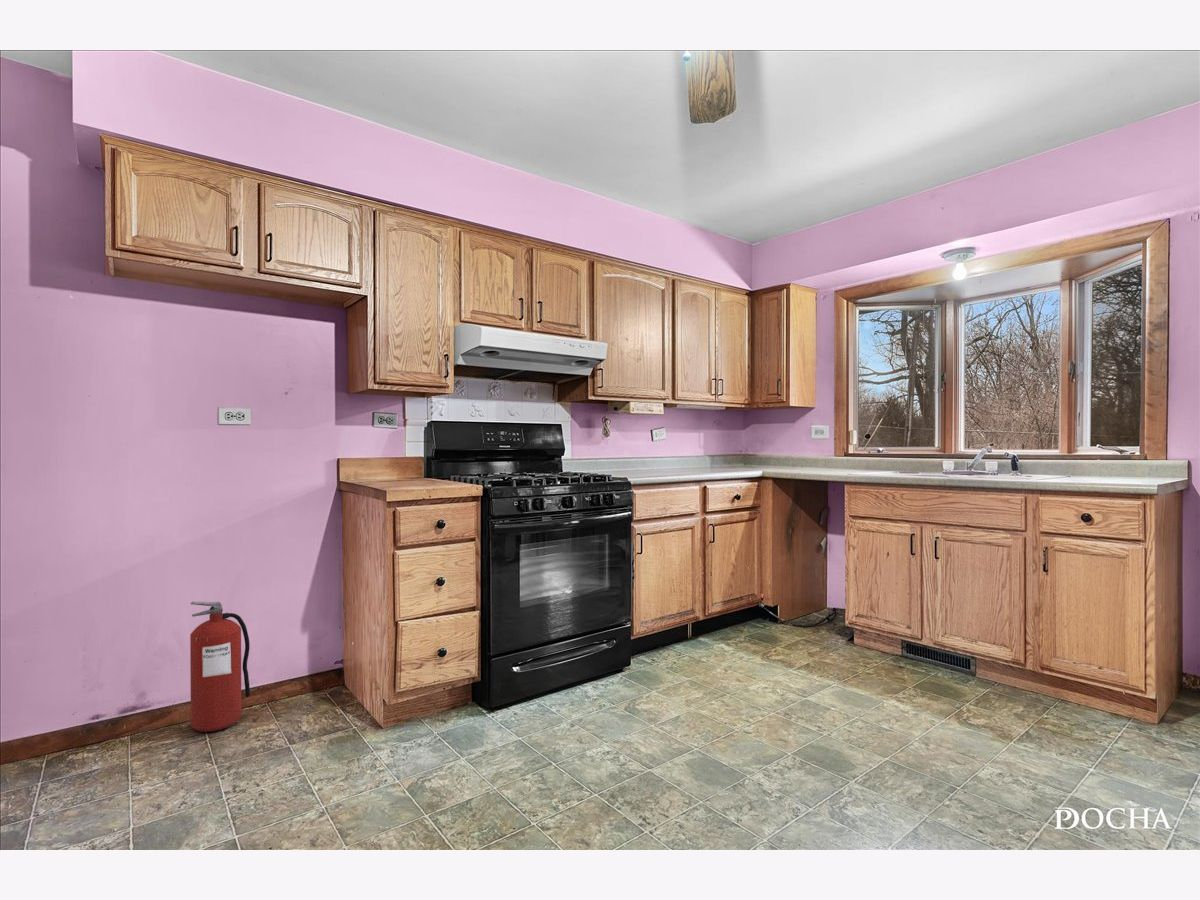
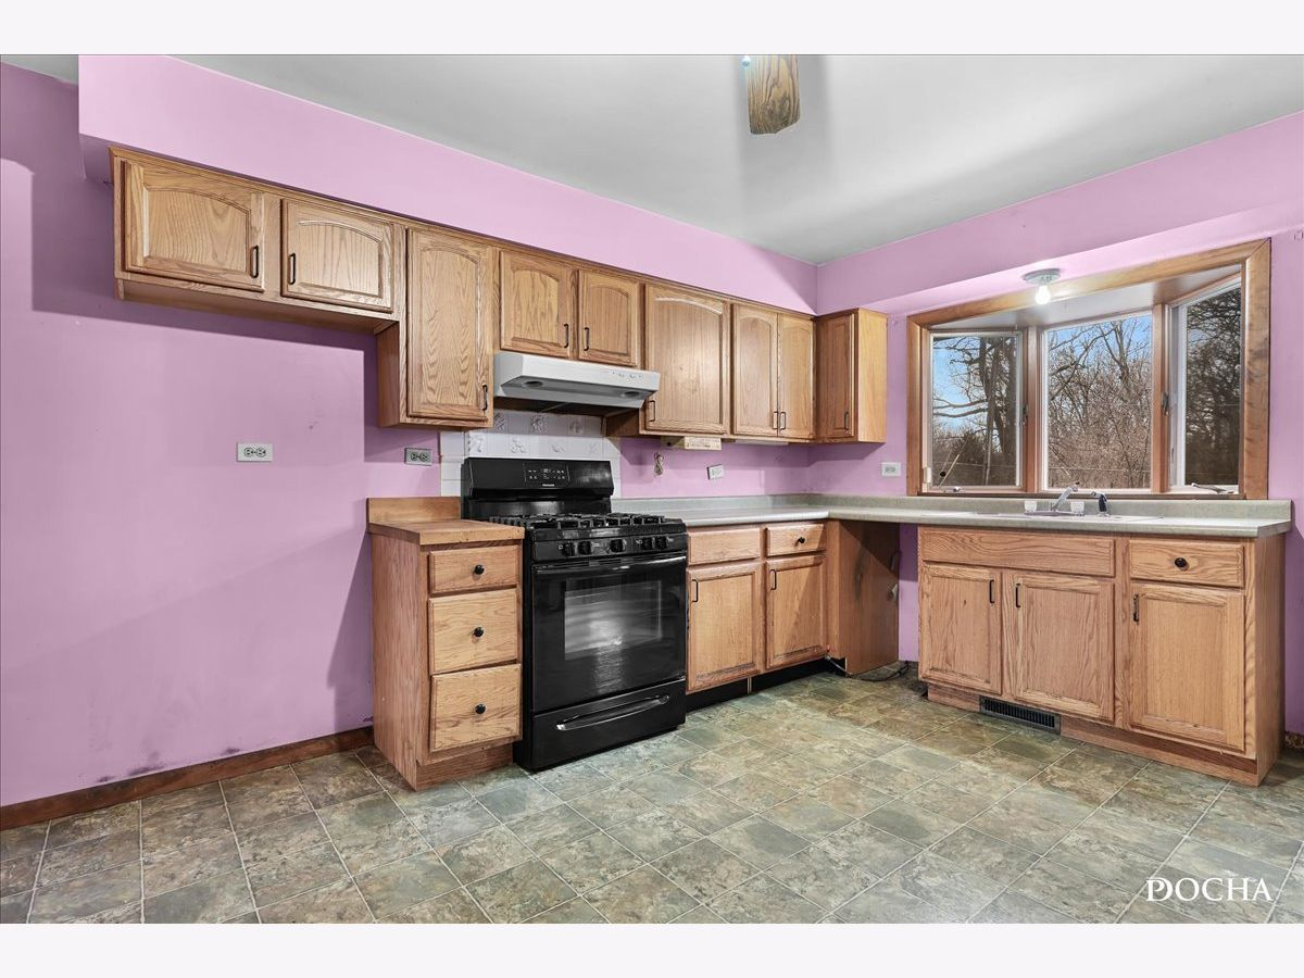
- fire extinguisher [189,601,251,733]
